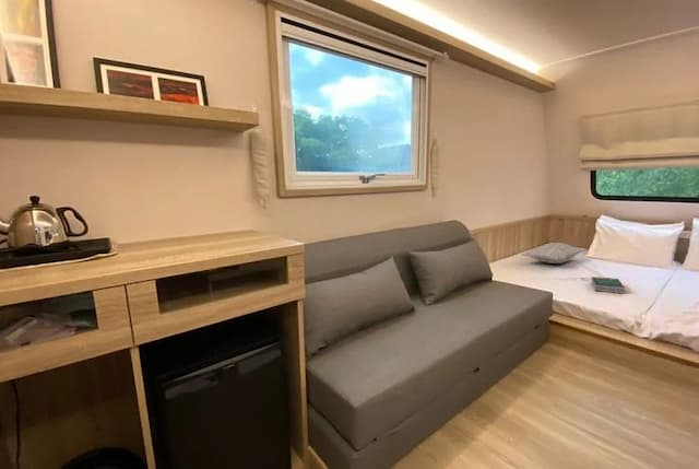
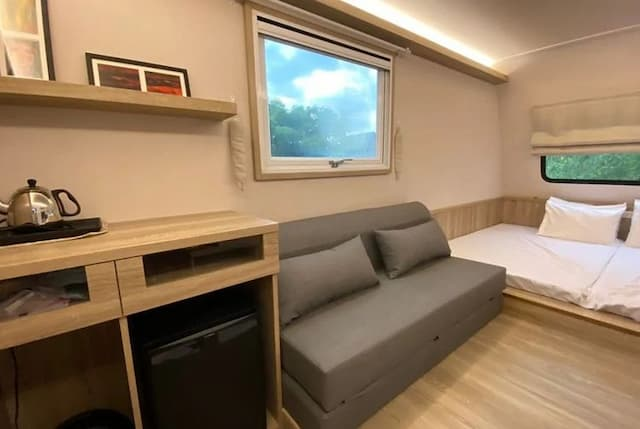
- book [590,275,626,295]
- pillow [521,242,588,265]
